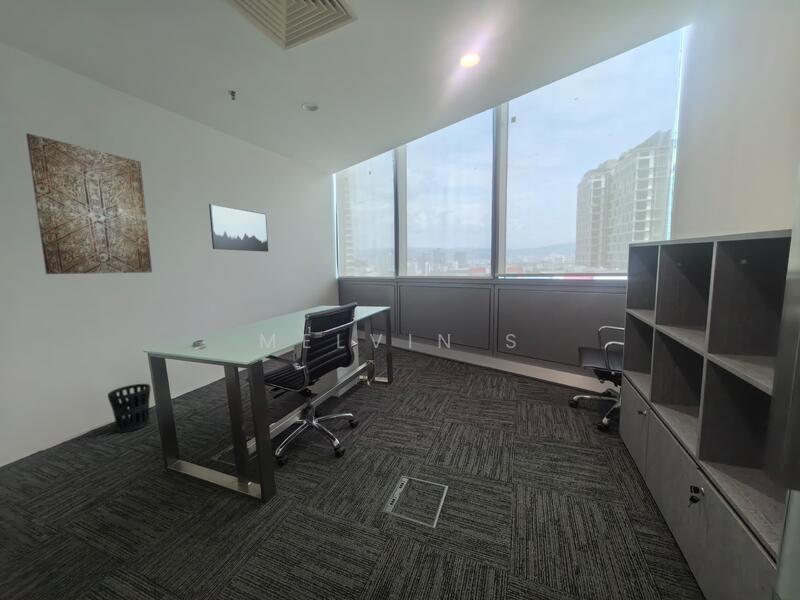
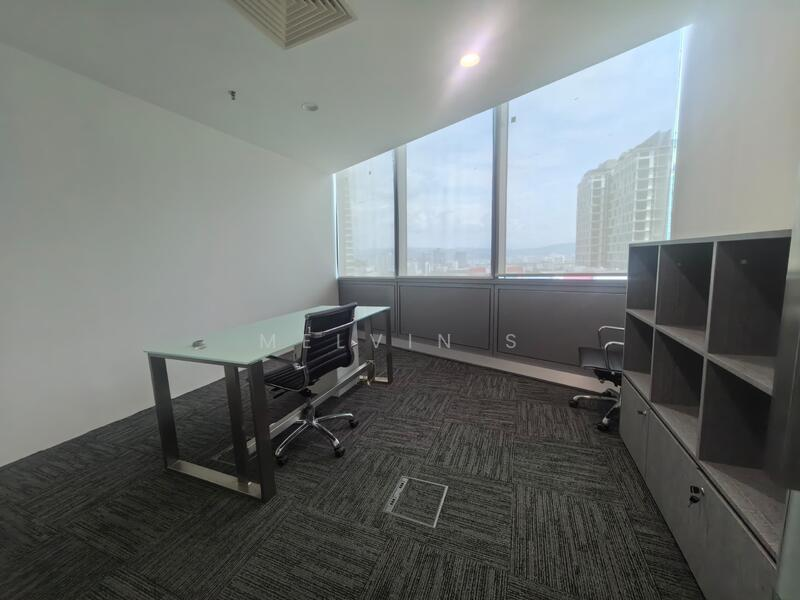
- wall art [25,132,153,275]
- wastebasket [107,383,152,433]
- wall art [208,203,269,253]
